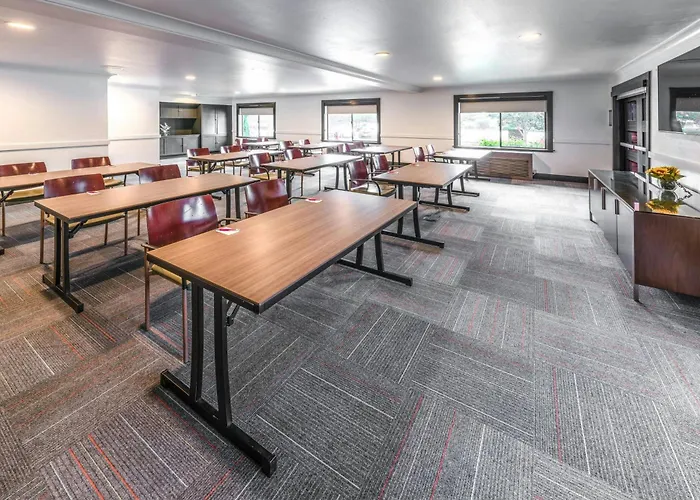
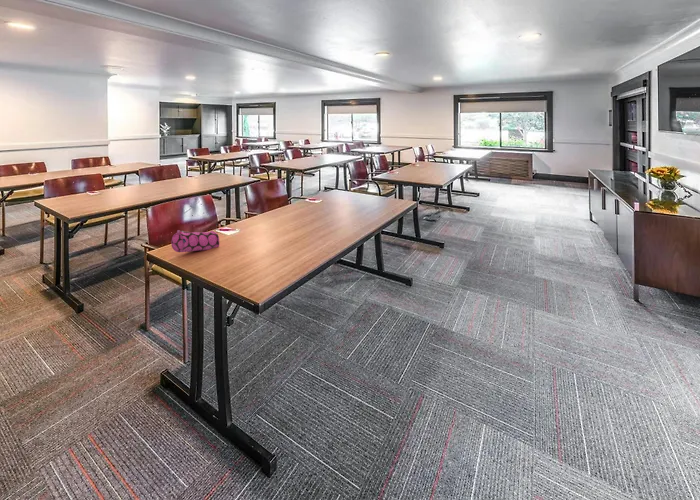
+ pencil case [170,229,220,253]
